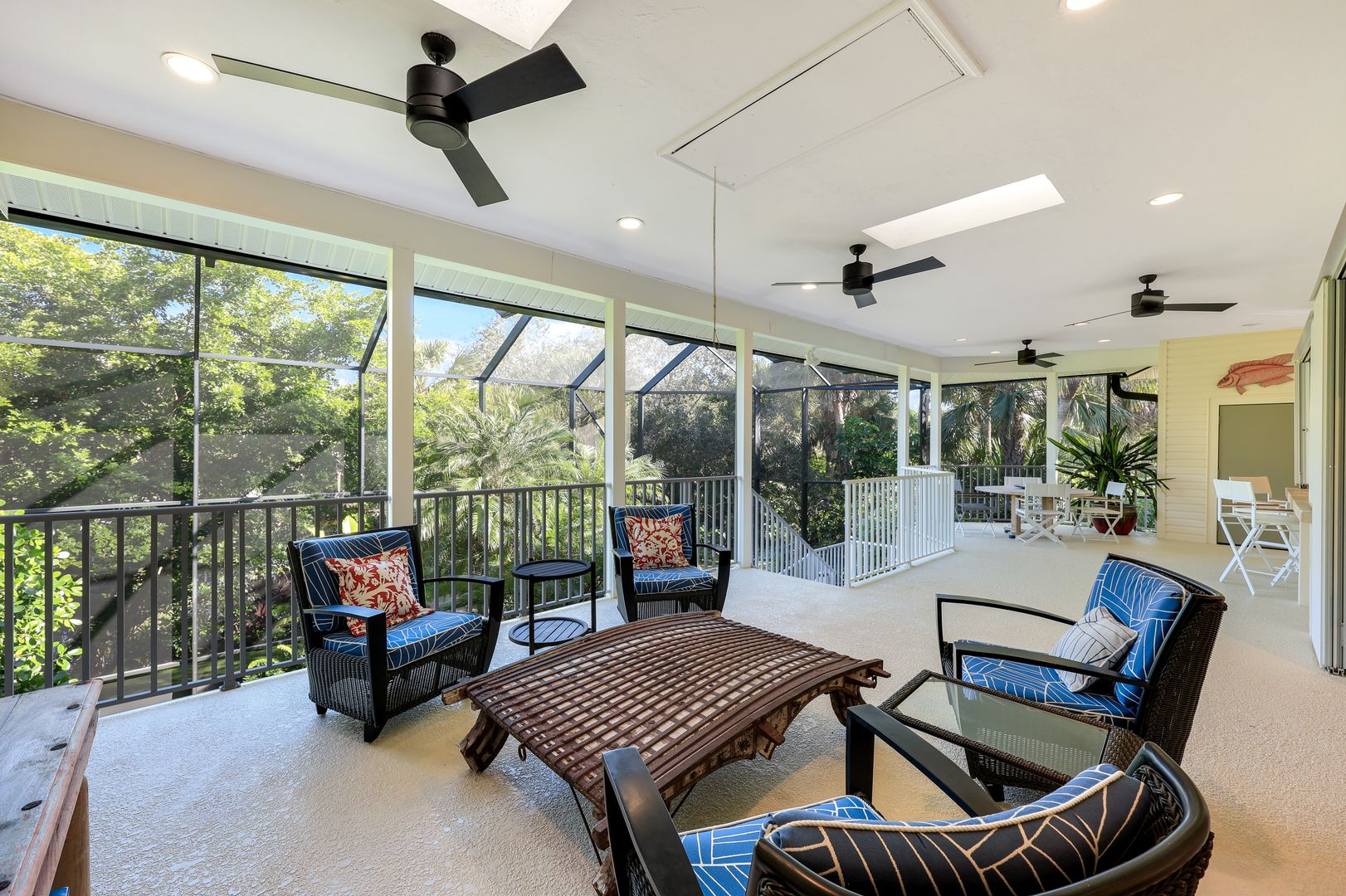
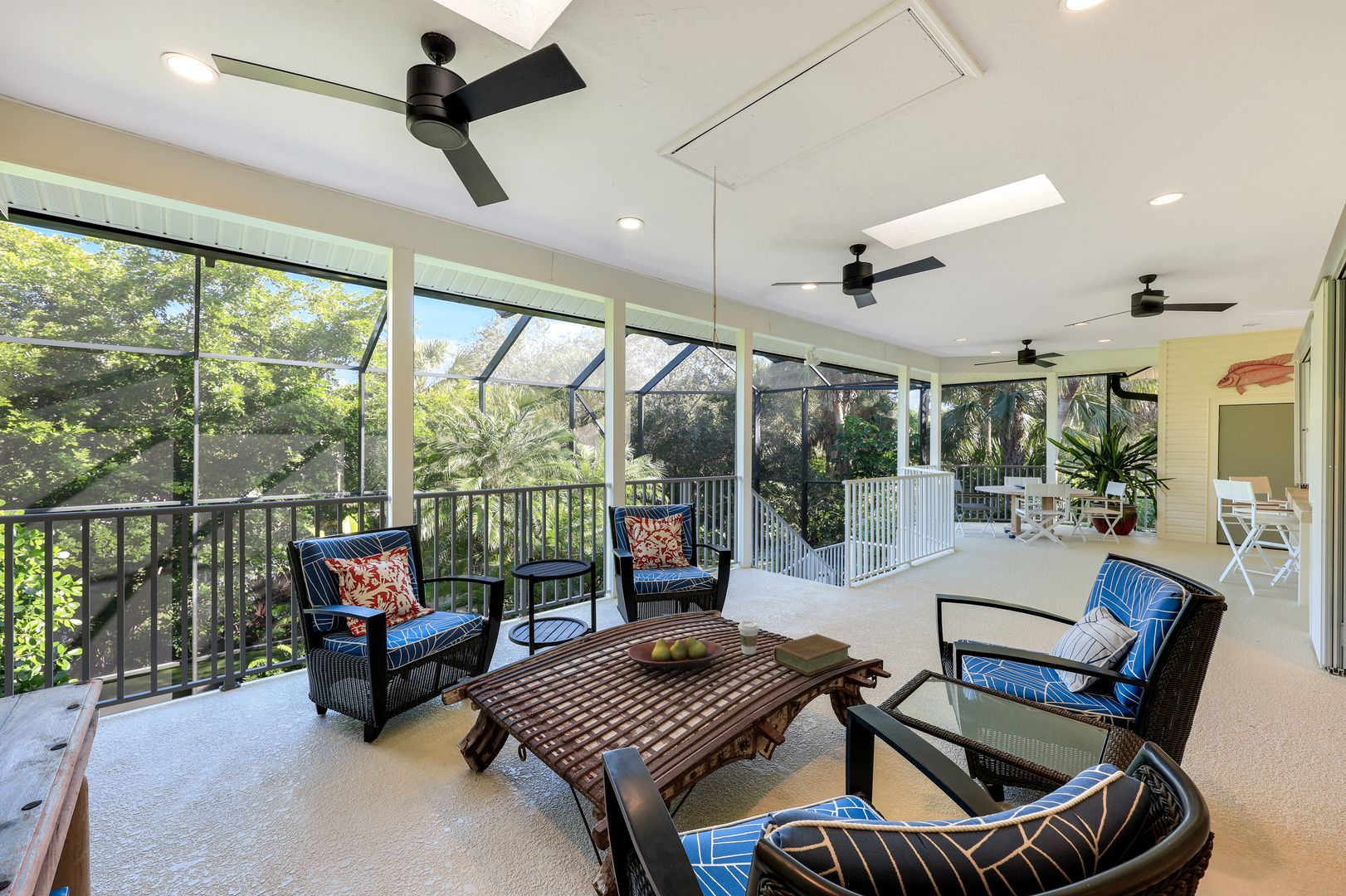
+ book [773,633,851,677]
+ coffee cup [738,620,760,655]
+ fruit bowl [627,636,725,672]
